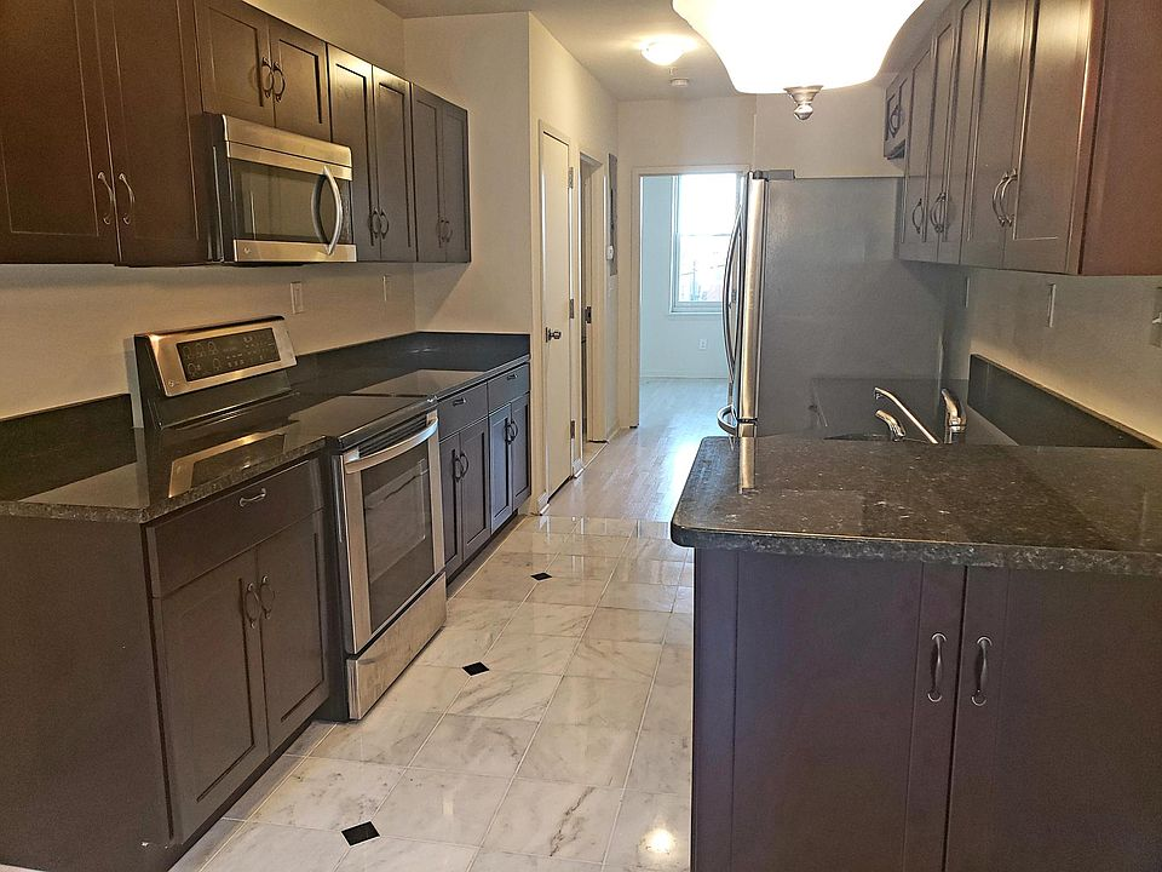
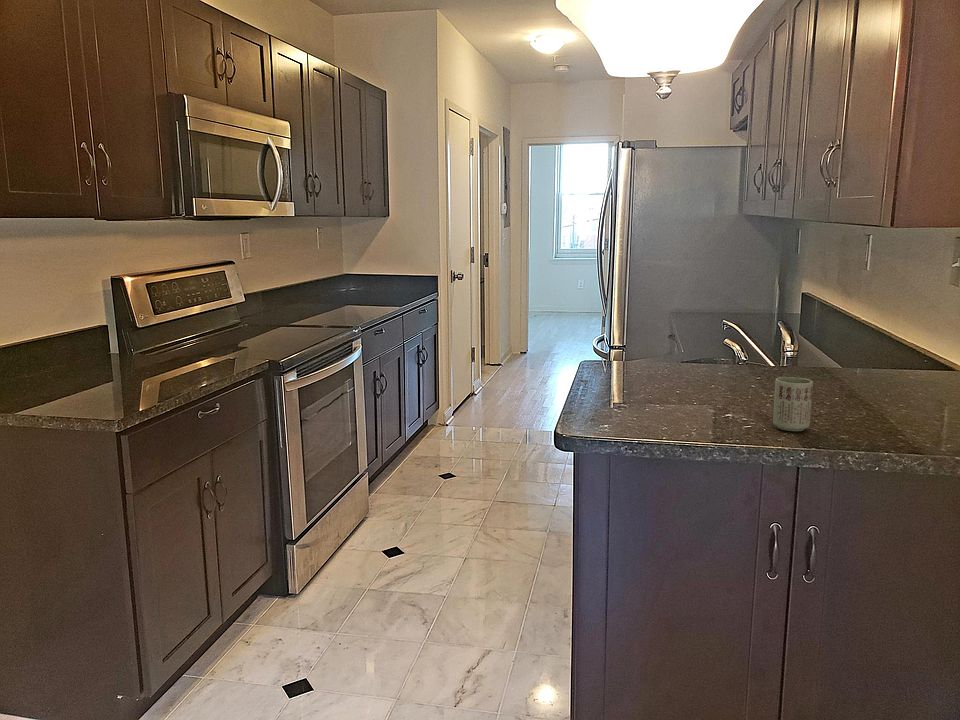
+ cup [772,376,814,432]
